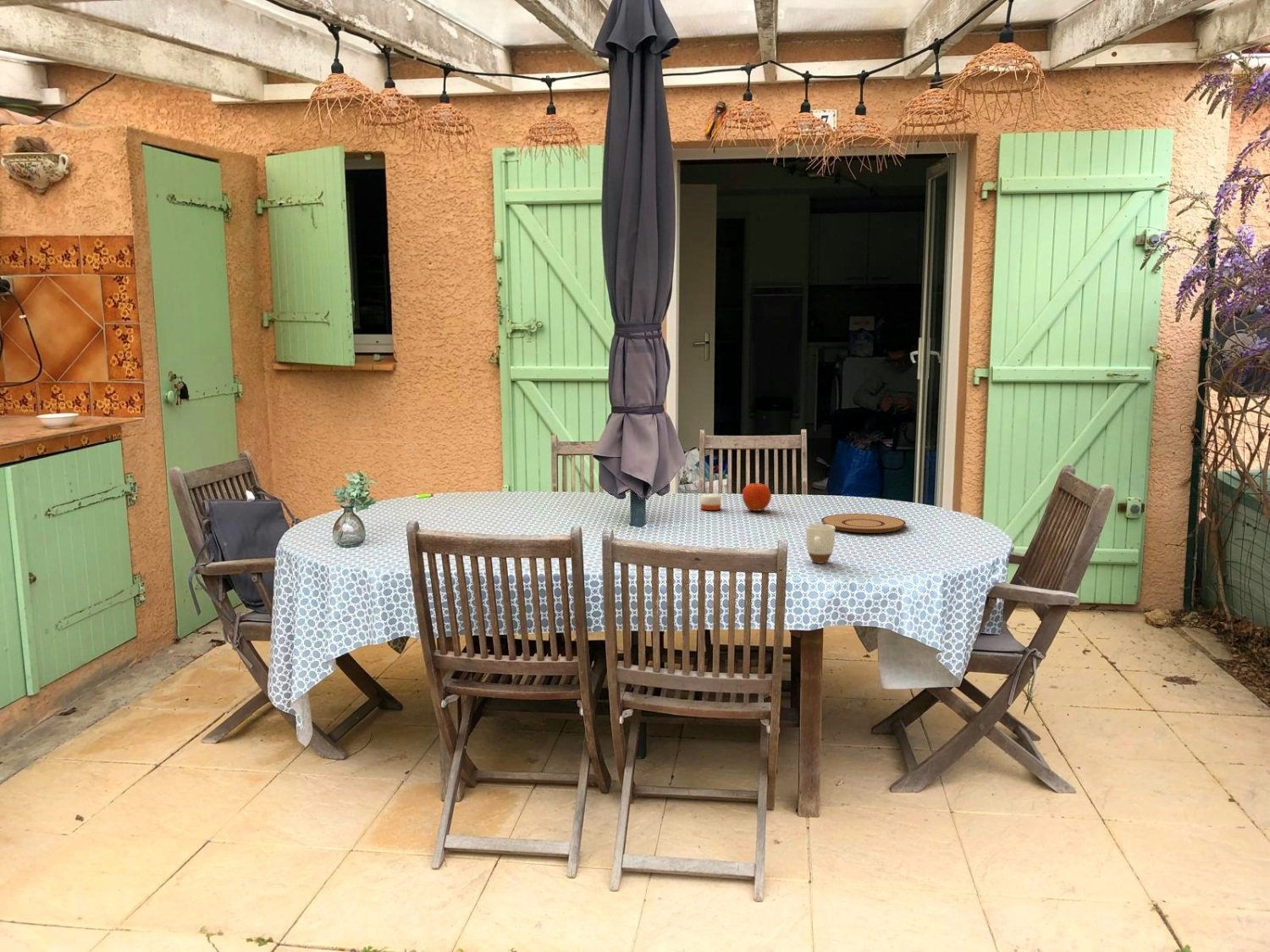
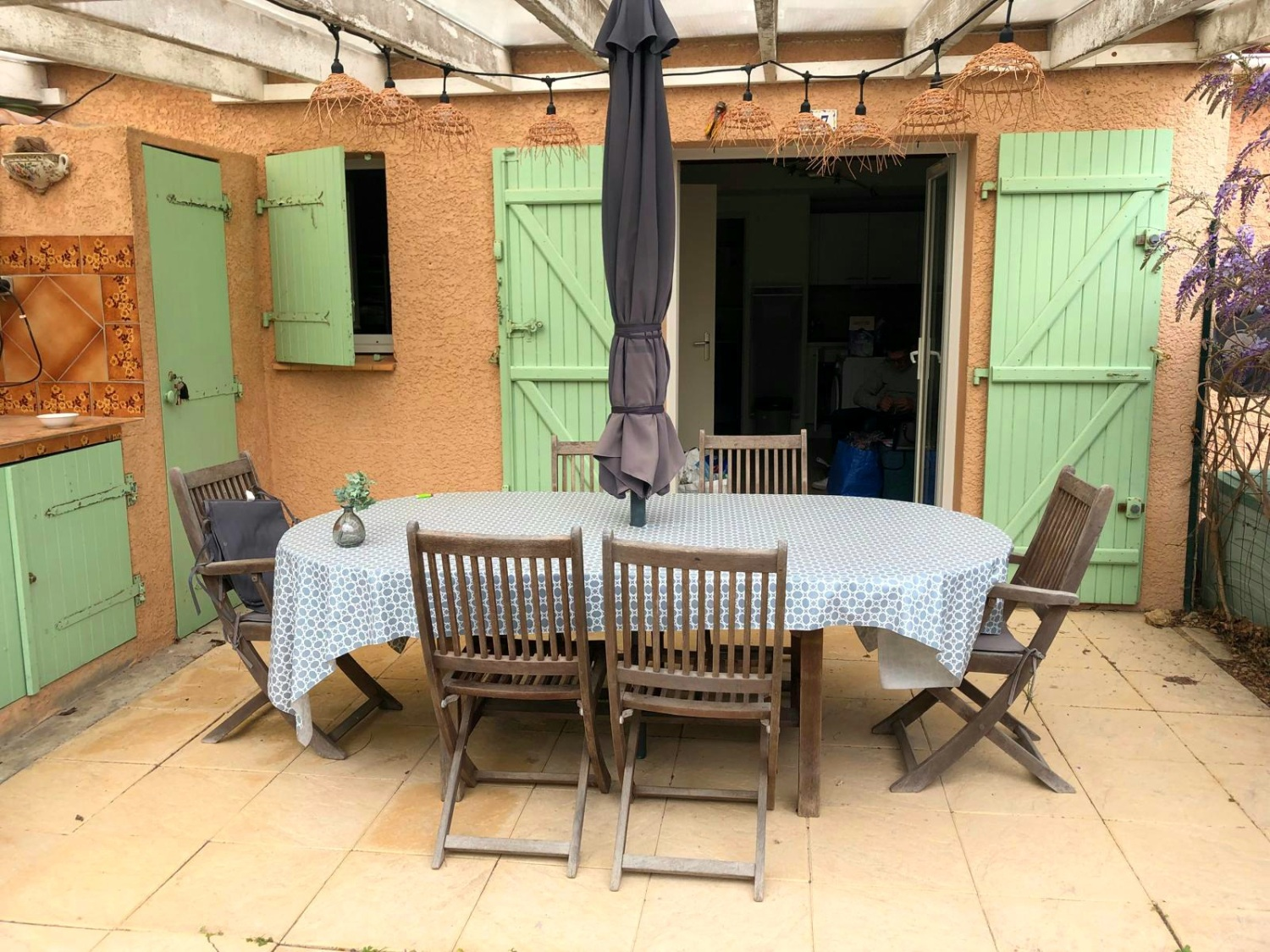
- plate [820,513,907,534]
- mug [805,523,836,564]
- fruit [742,482,772,512]
- candle [700,493,721,511]
